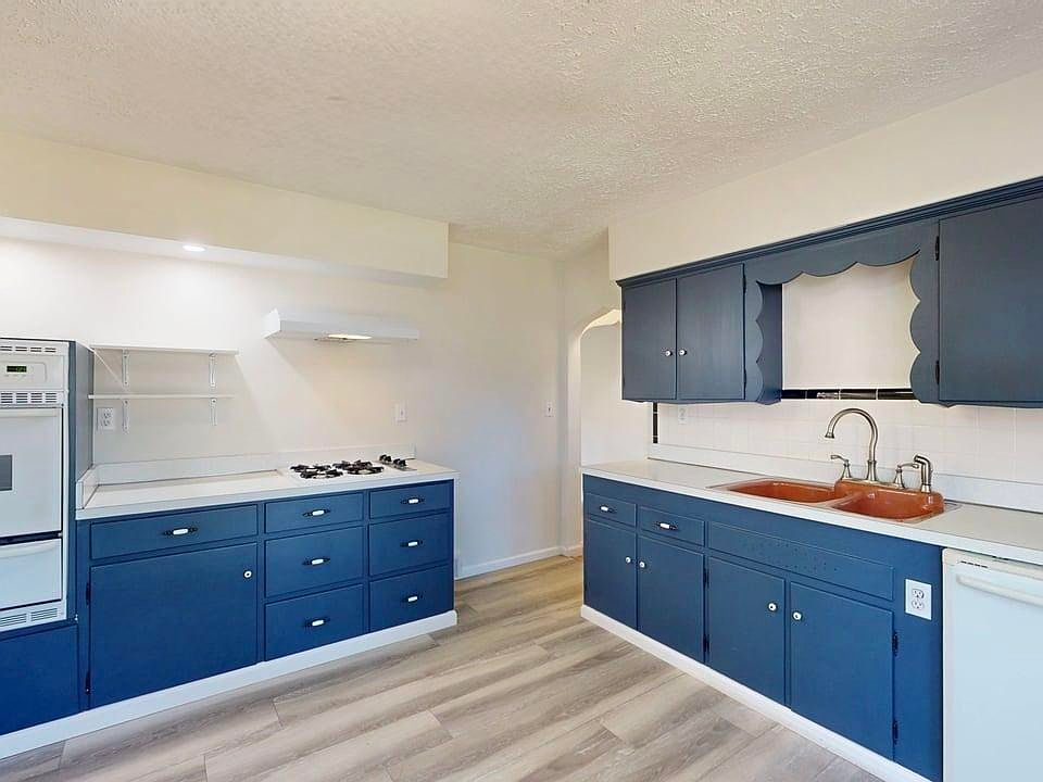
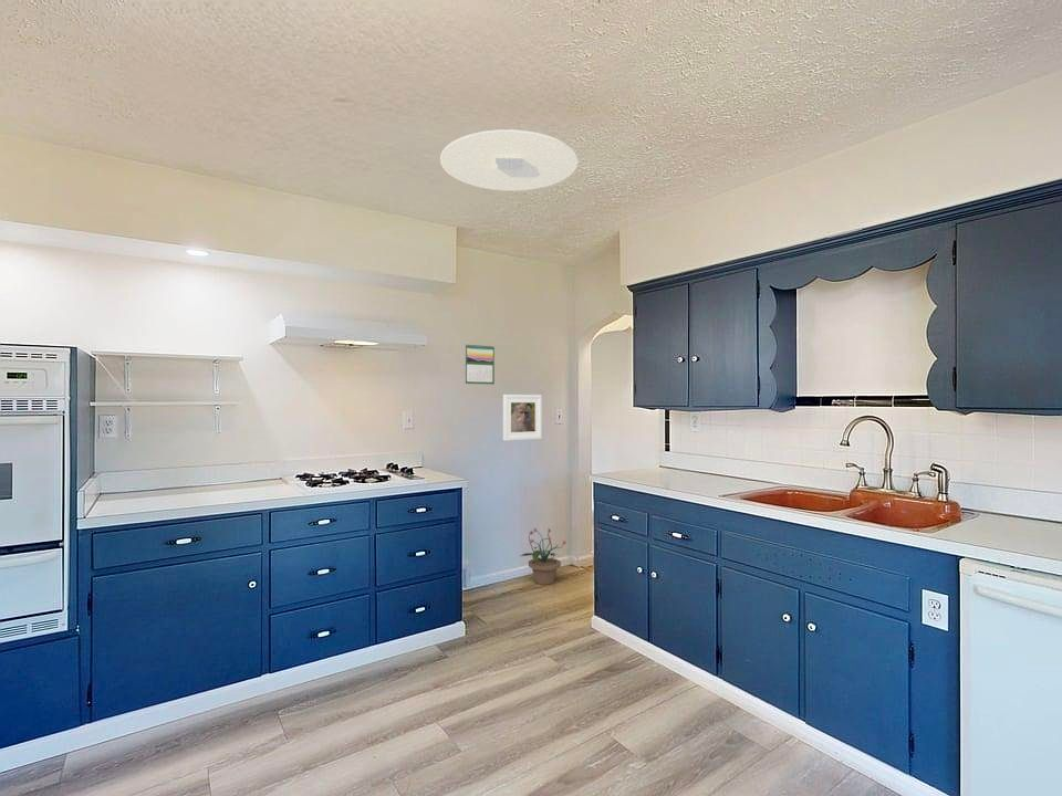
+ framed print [502,394,543,442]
+ ceiling light [439,128,579,192]
+ potted plant [520,527,566,586]
+ calendar [464,343,496,386]
